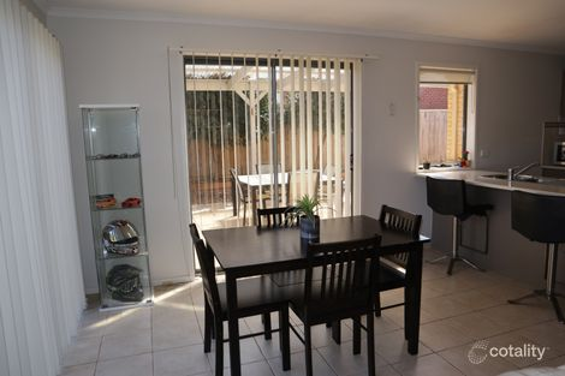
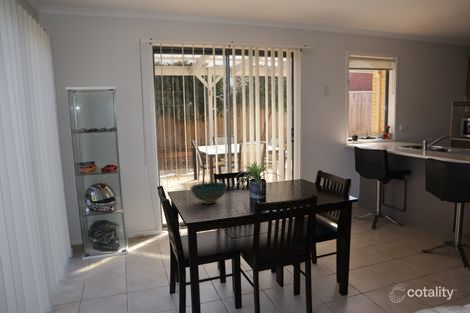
+ bowl [189,181,228,205]
